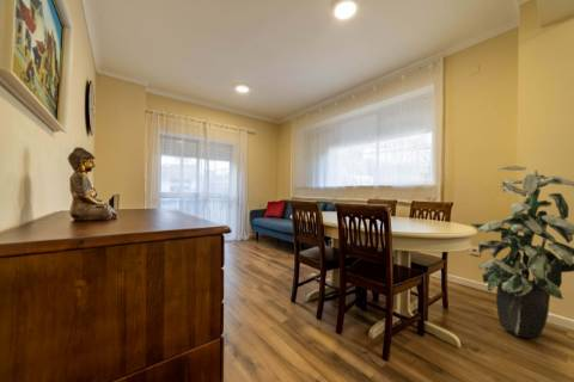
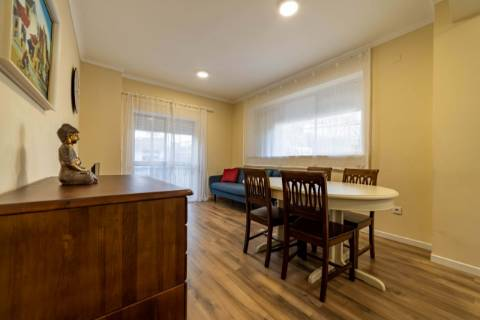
- indoor plant [470,165,574,340]
